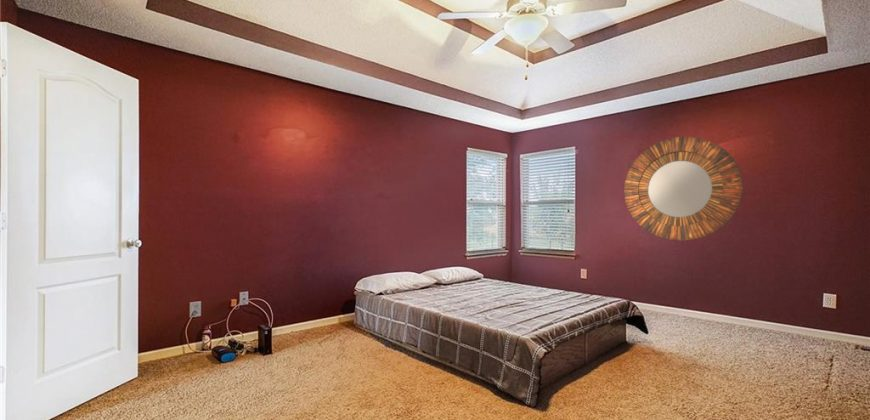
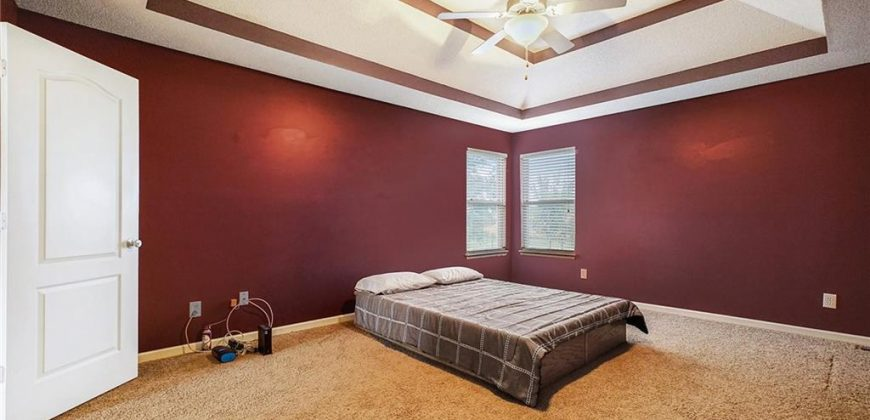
- home mirror [623,136,744,242]
